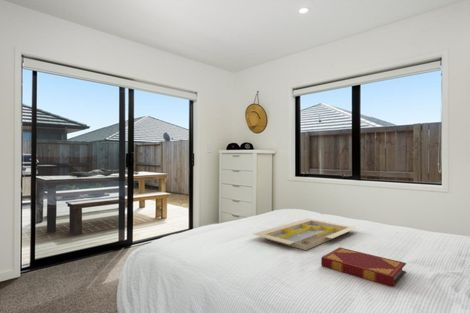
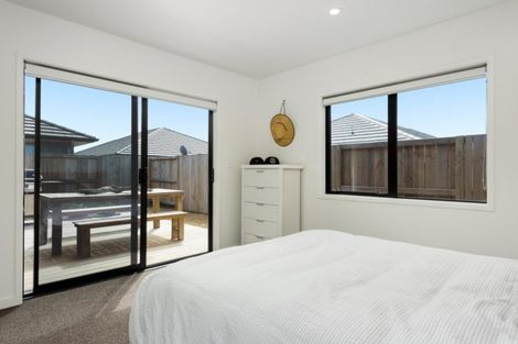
- hardback book [320,246,407,288]
- serving tray [253,217,359,251]
